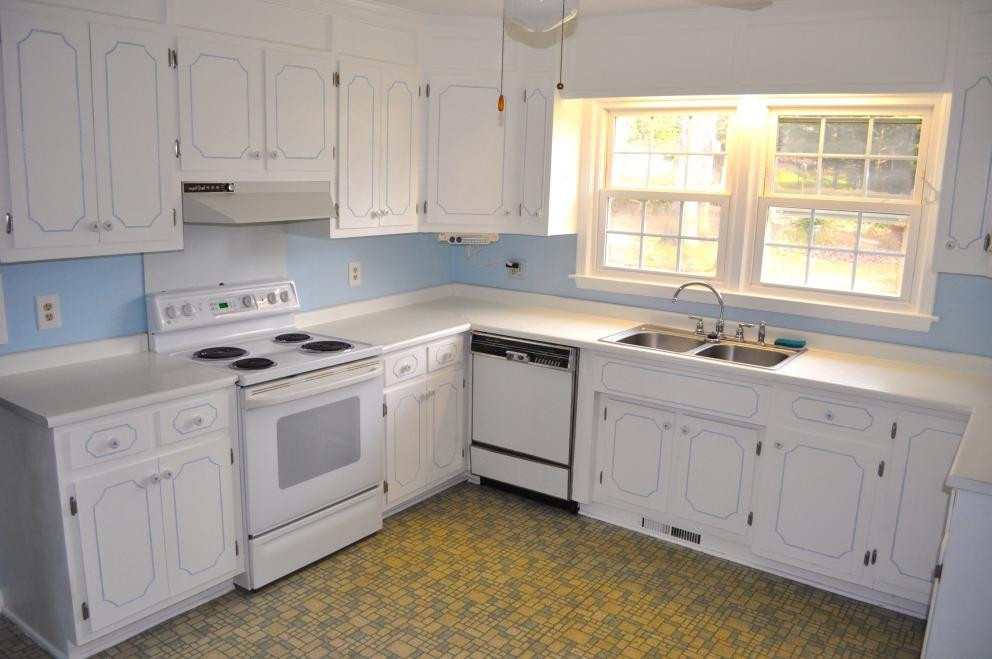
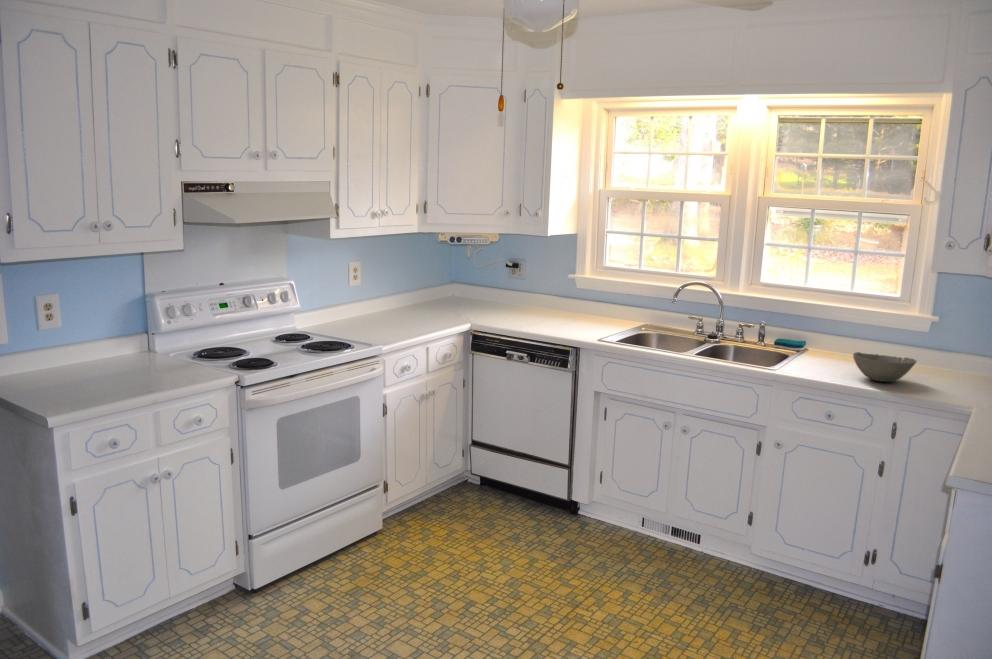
+ bowl [852,351,918,383]
